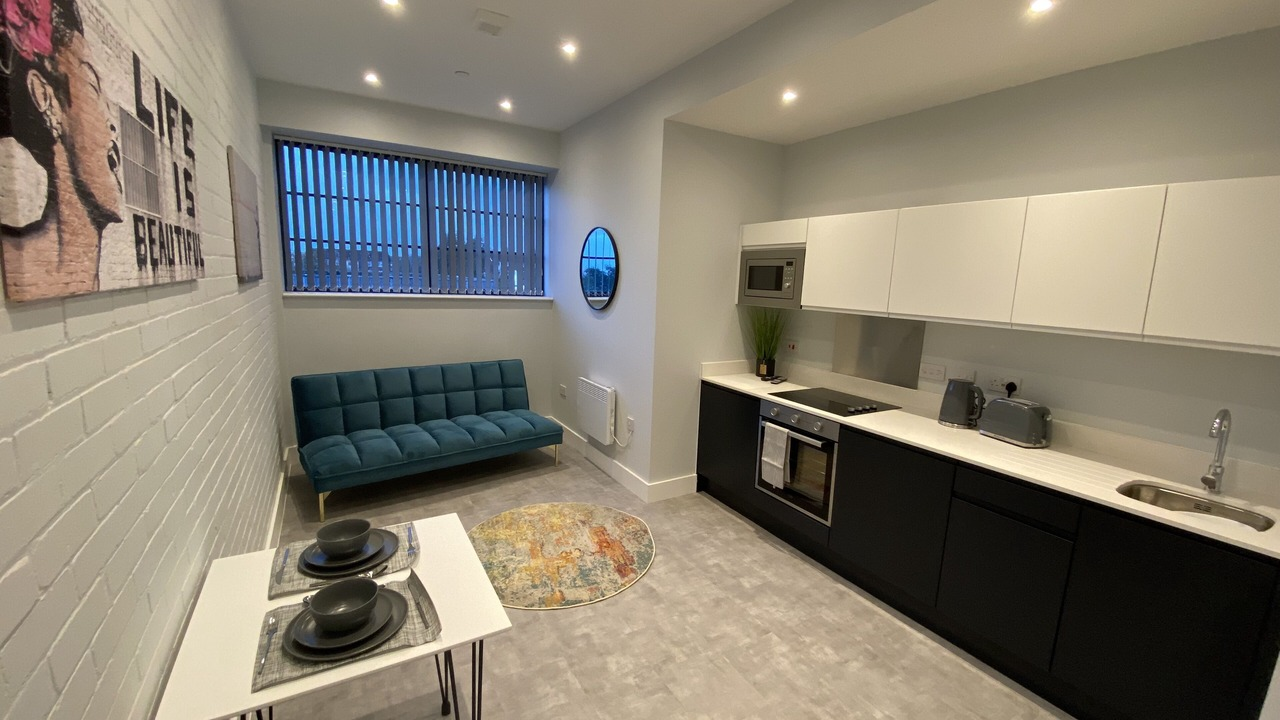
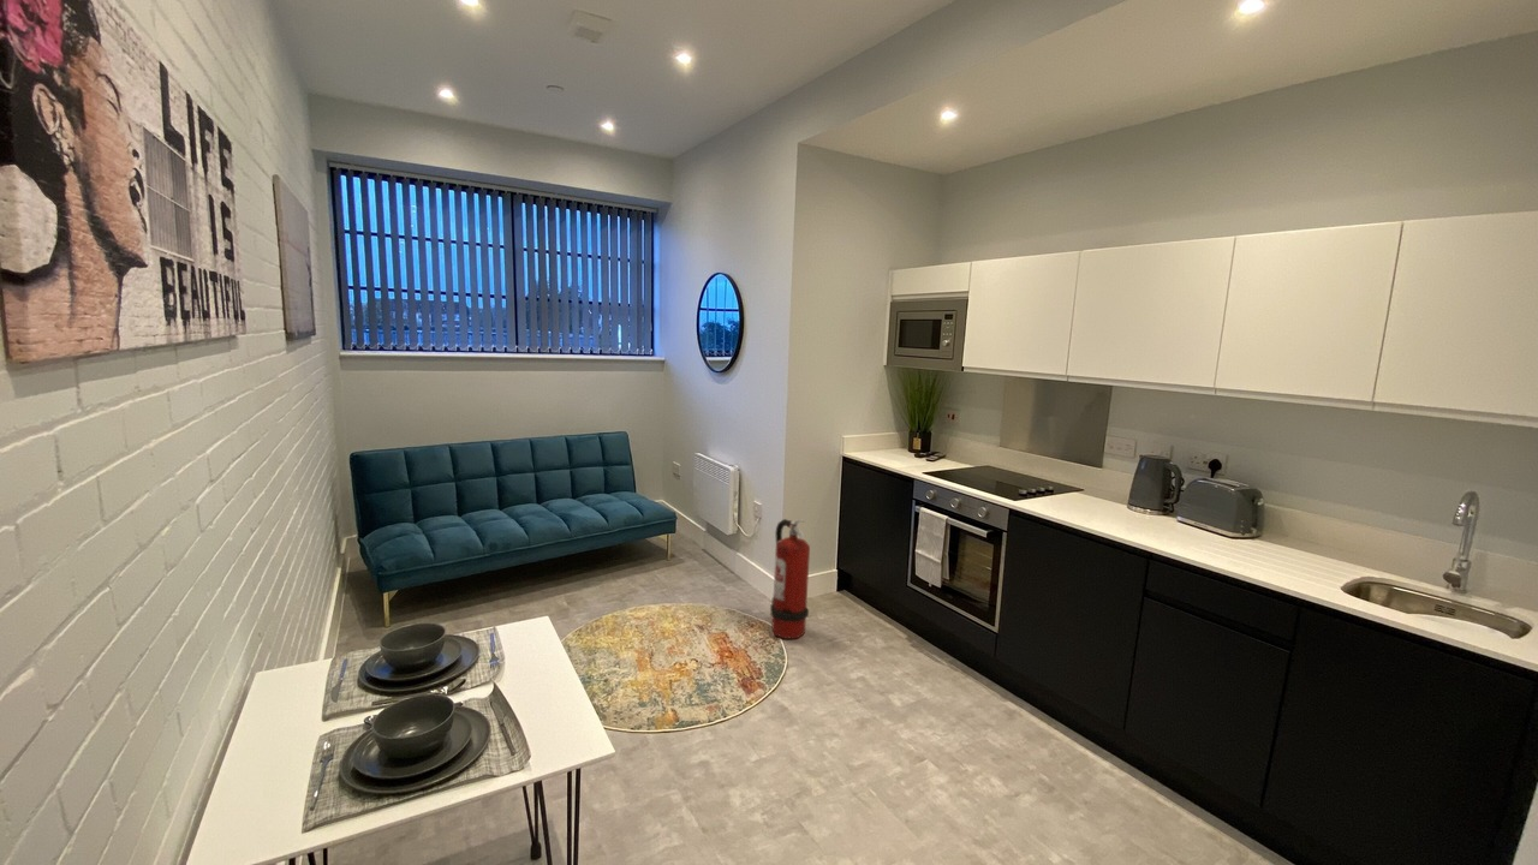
+ fire extinguisher [769,518,811,640]
